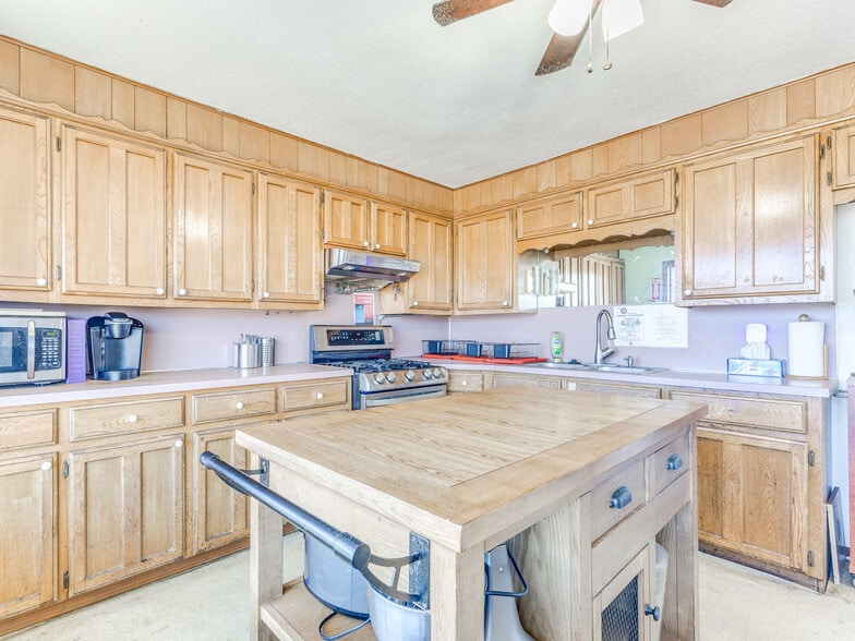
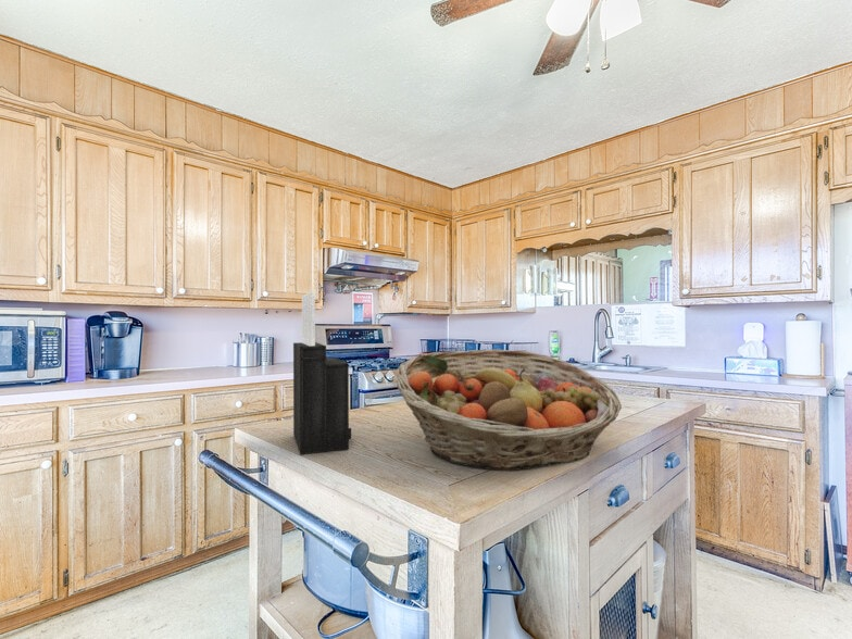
+ knife block [292,291,352,455]
+ fruit basket [396,349,623,472]
